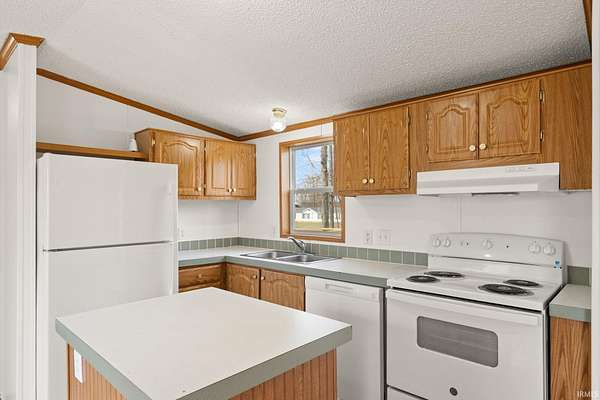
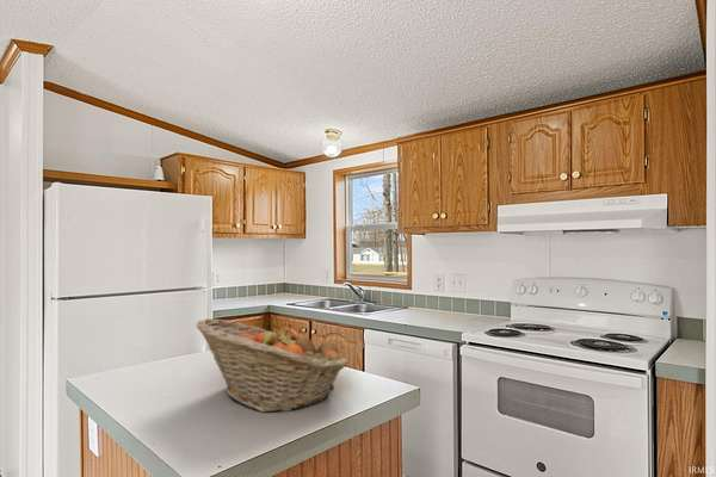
+ fruit basket [196,317,350,414]
